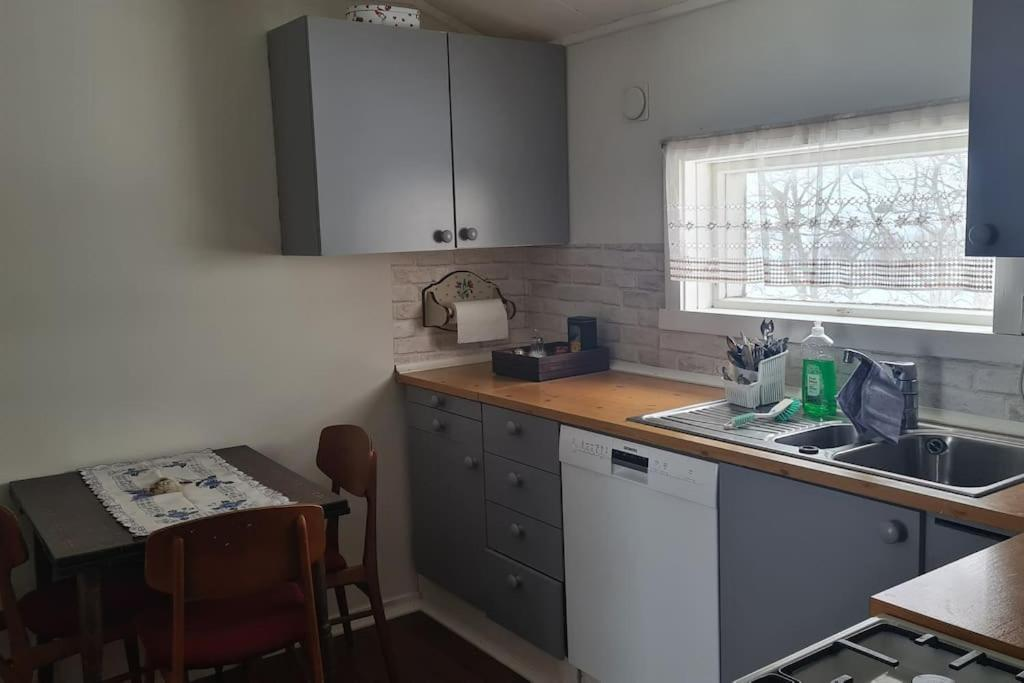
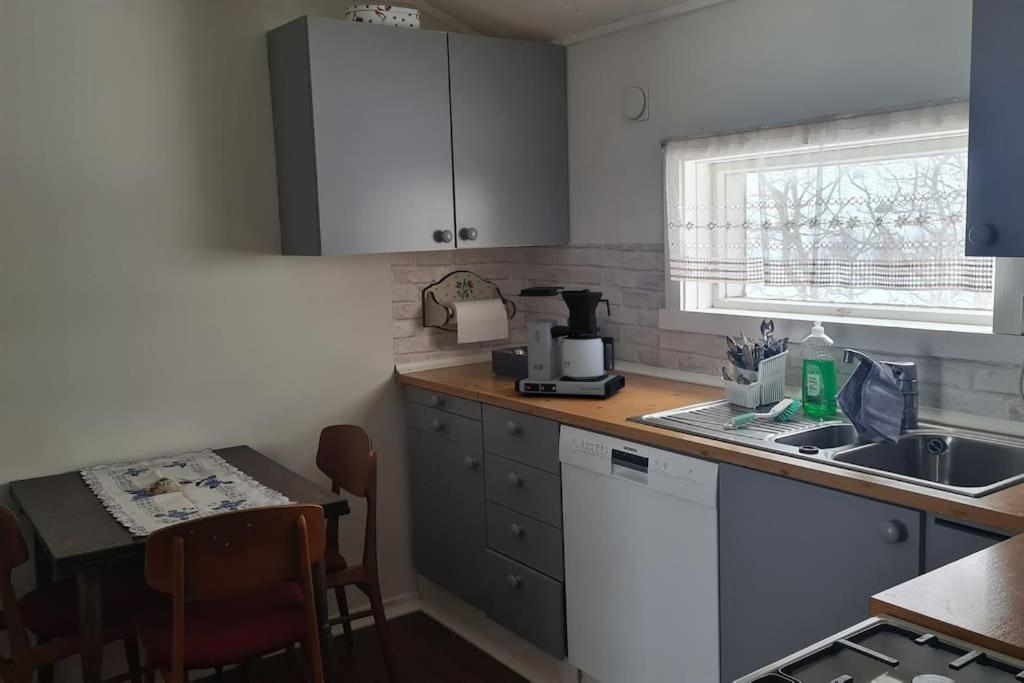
+ coffee maker [514,286,626,400]
